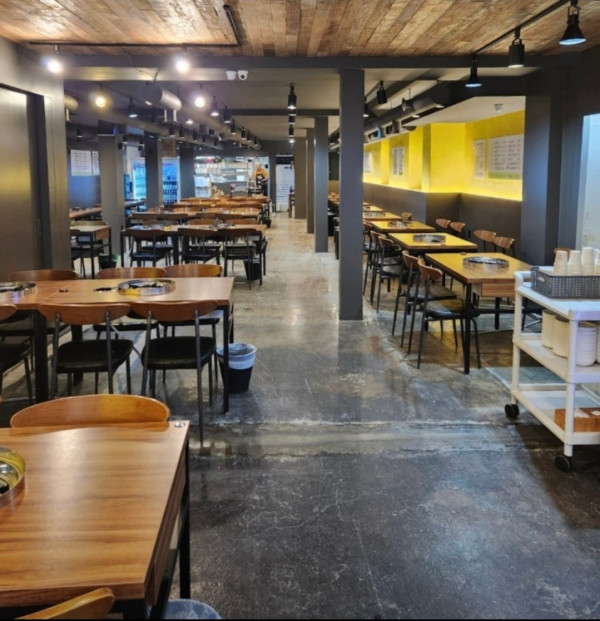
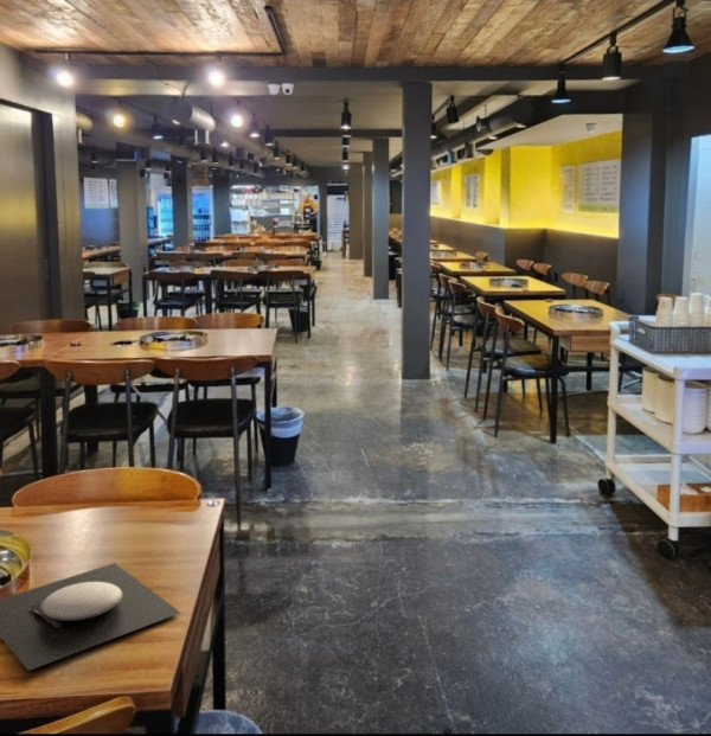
+ plate [0,562,181,672]
